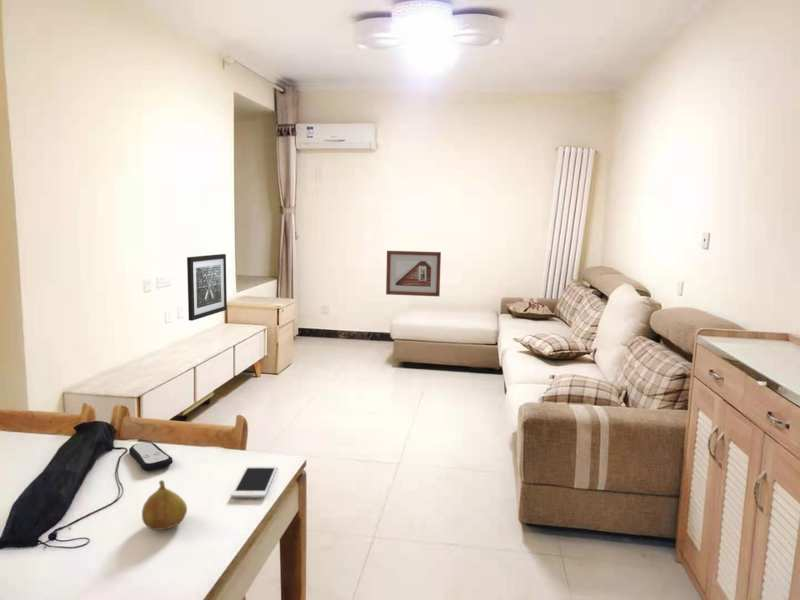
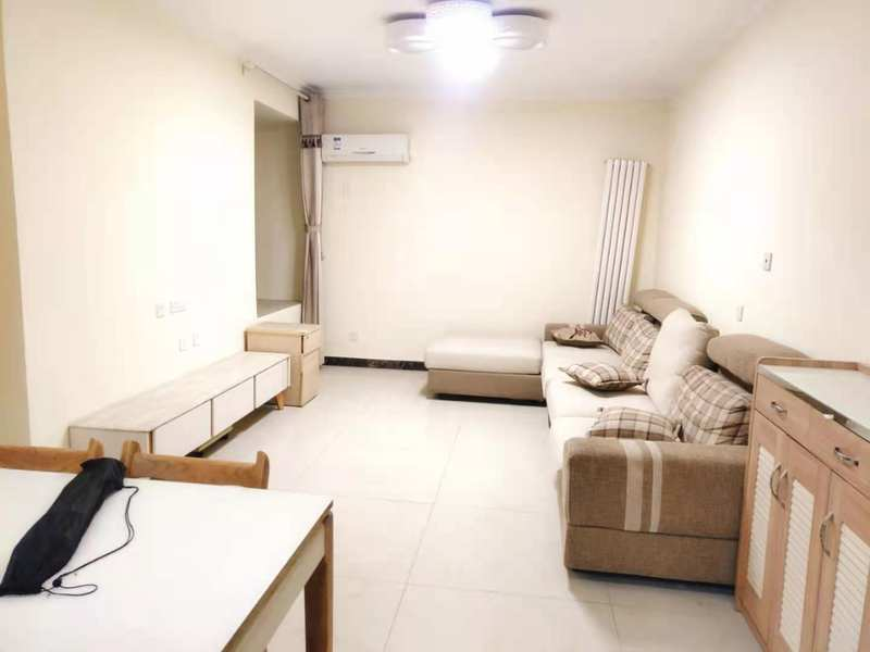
- picture frame [385,250,442,297]
- remote control [128,441,174,472]
- fruit [141,479,188,531]
- cell phone [230,465,278,498]
- wall art [186,253,228,322]
